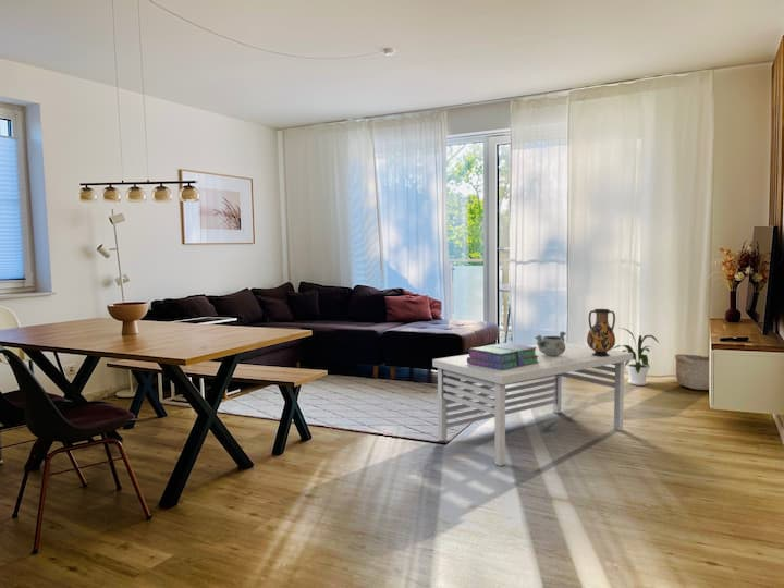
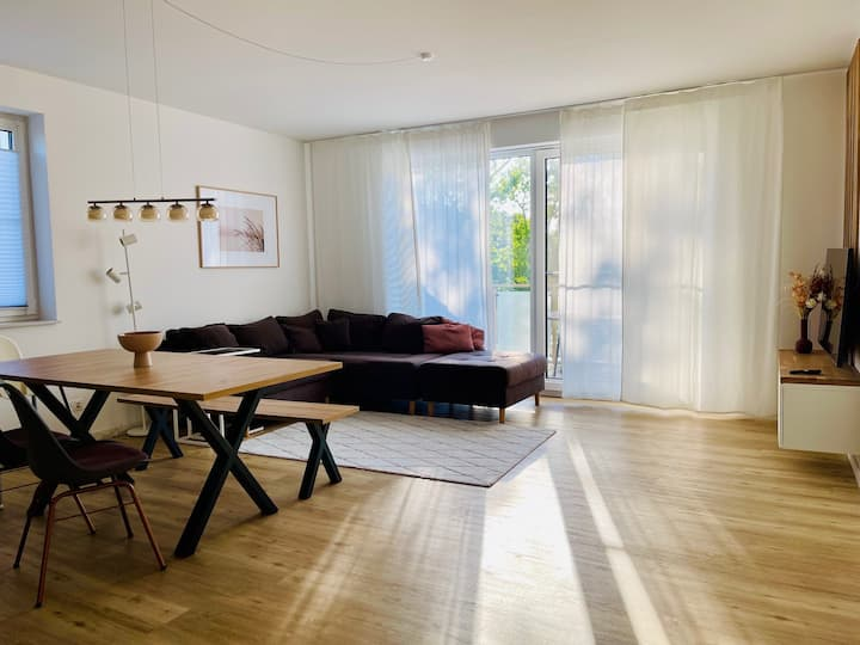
- decorative bowl [535,331,567,356]
- stack of books [467,342,539,370]
- basket [674,353,710,391]
- coffee table [431,342,634,467]
- house plant [611,327,660,387]
- vase [586,308,616,357]
